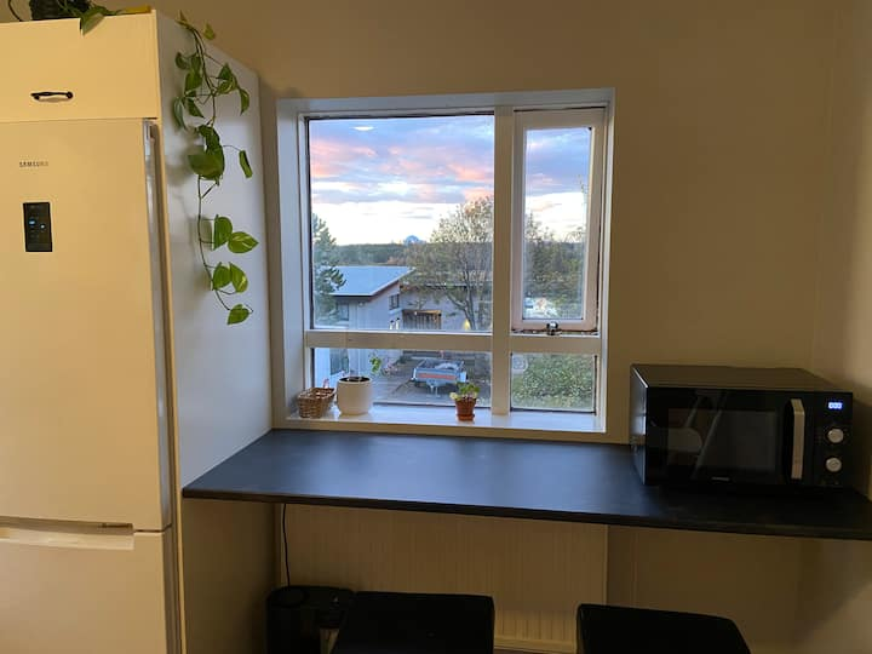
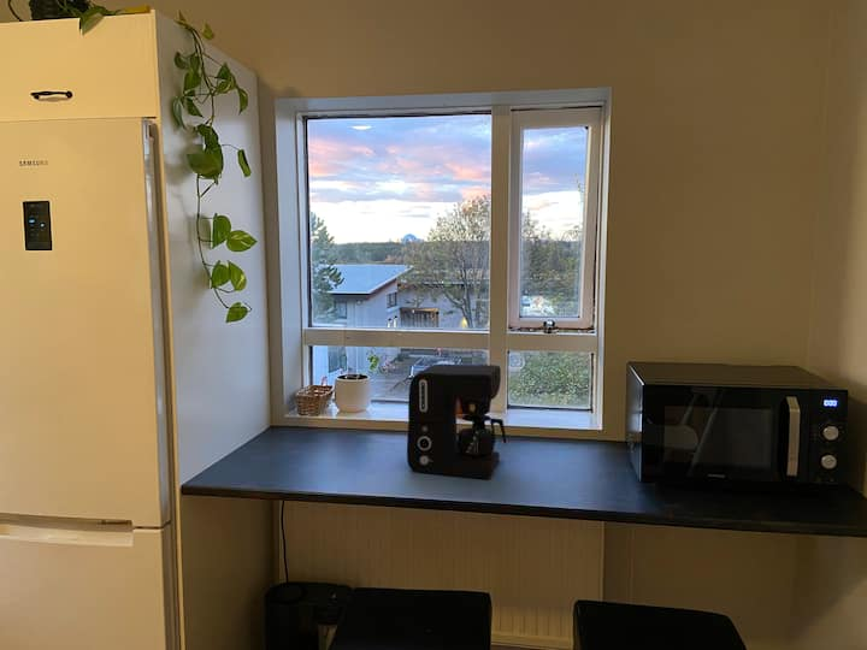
+ coffee maker [406,362,507,480]
